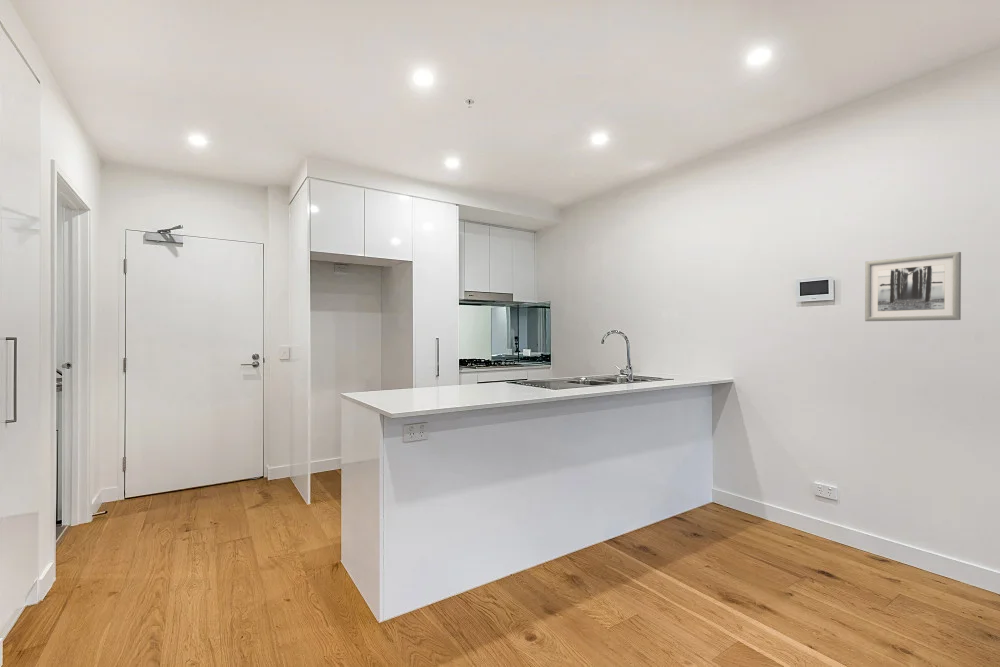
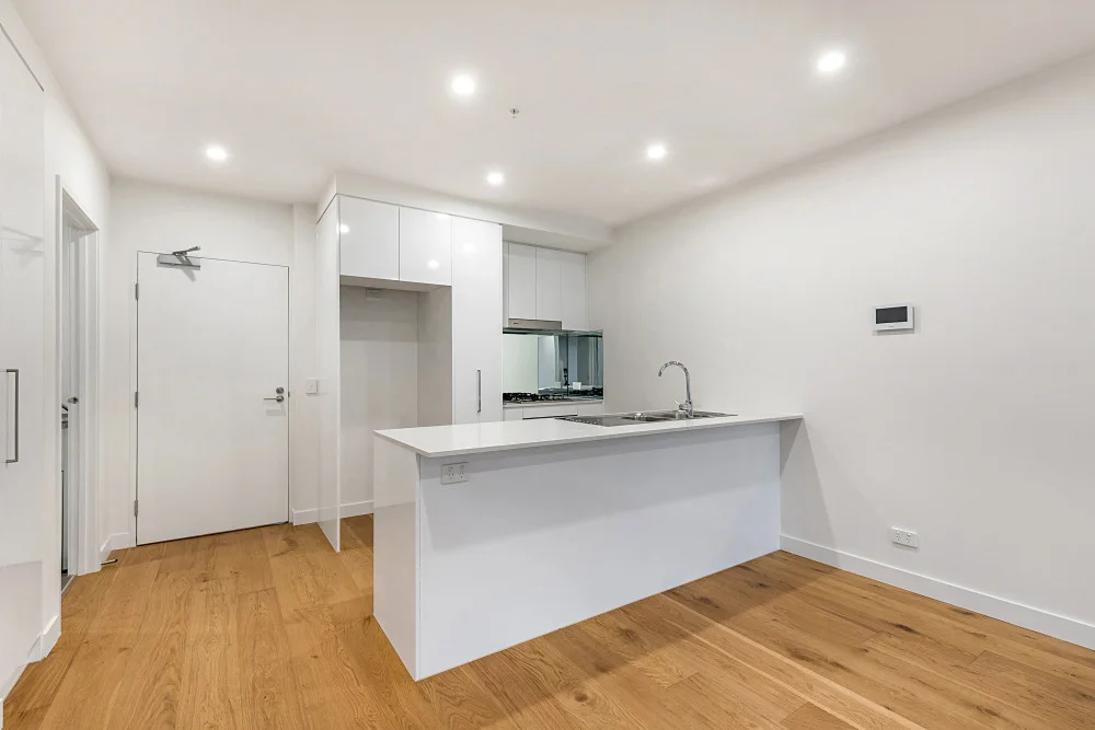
- wall art [864,251,962,322]
